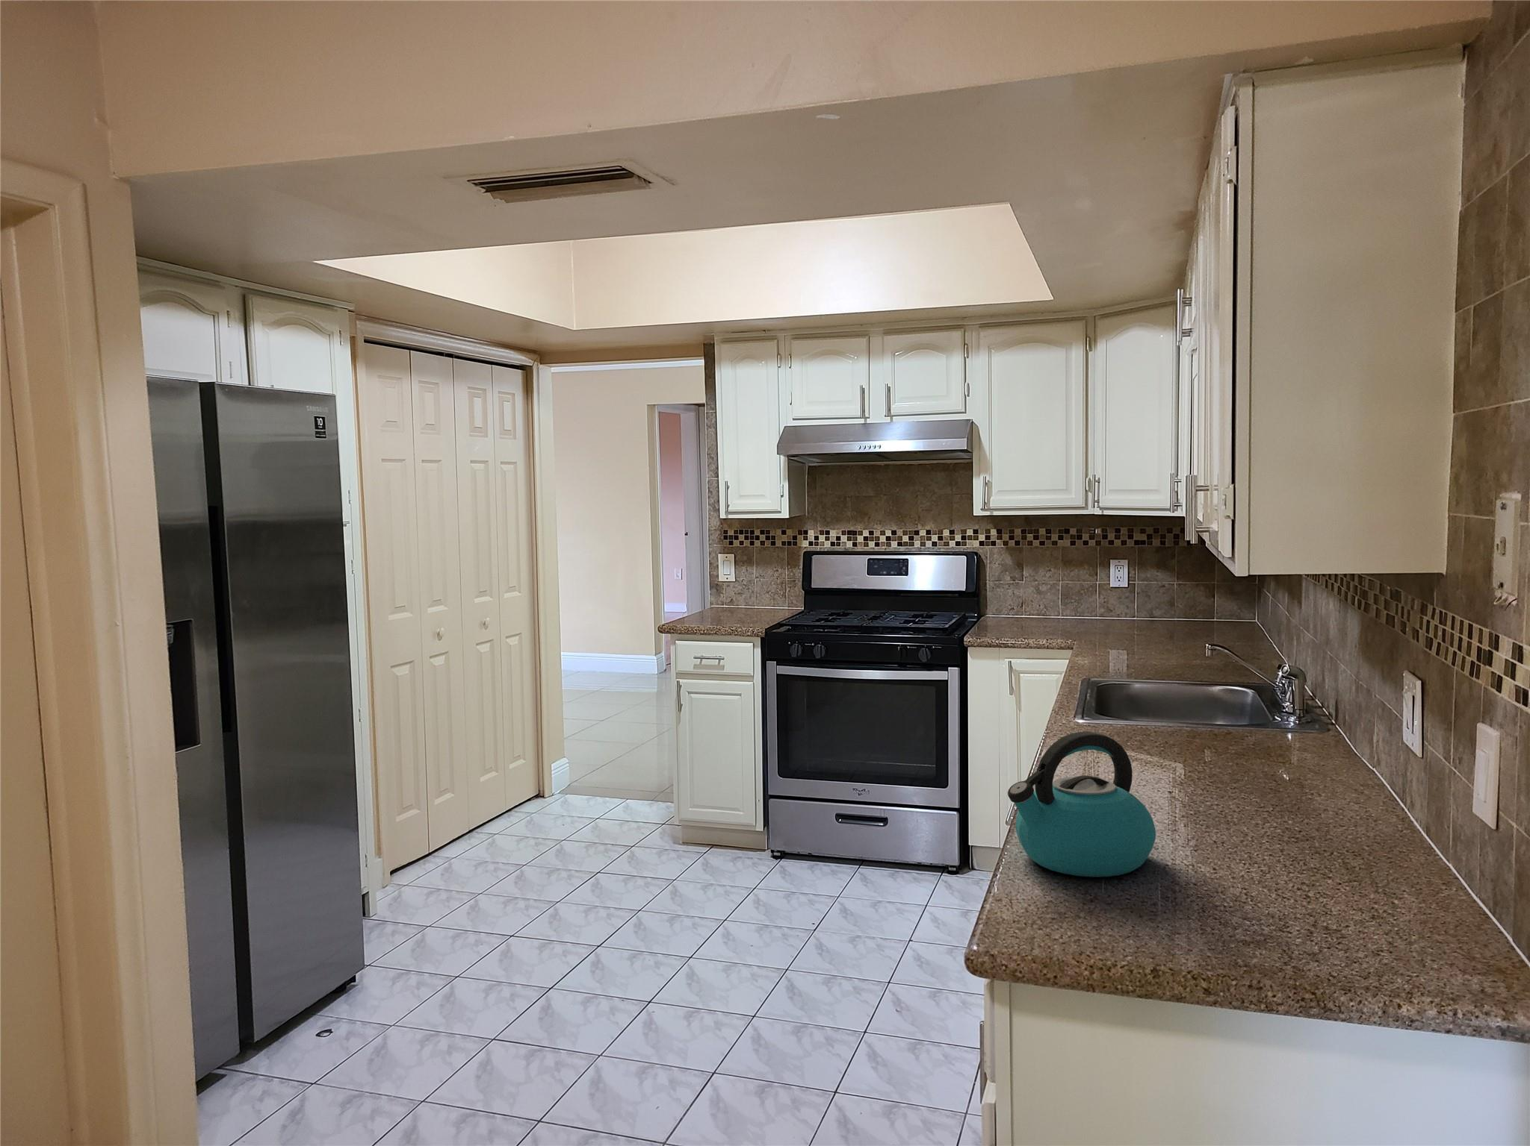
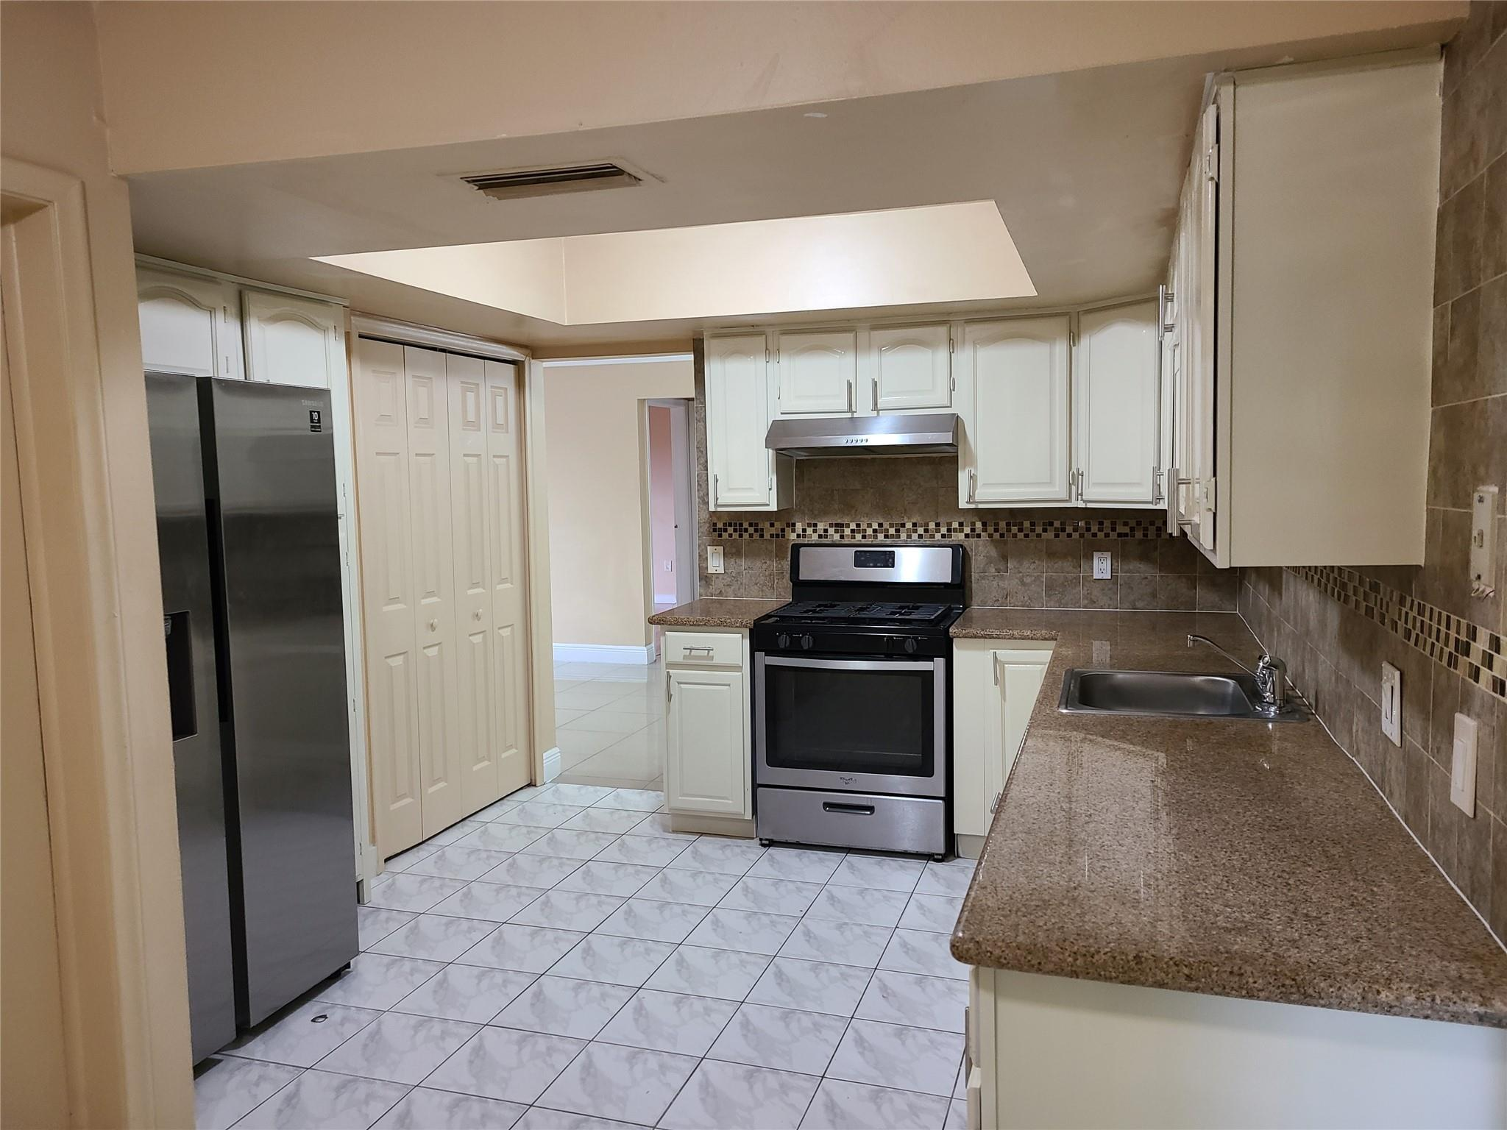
- kettle [1007,731,1157,878]
